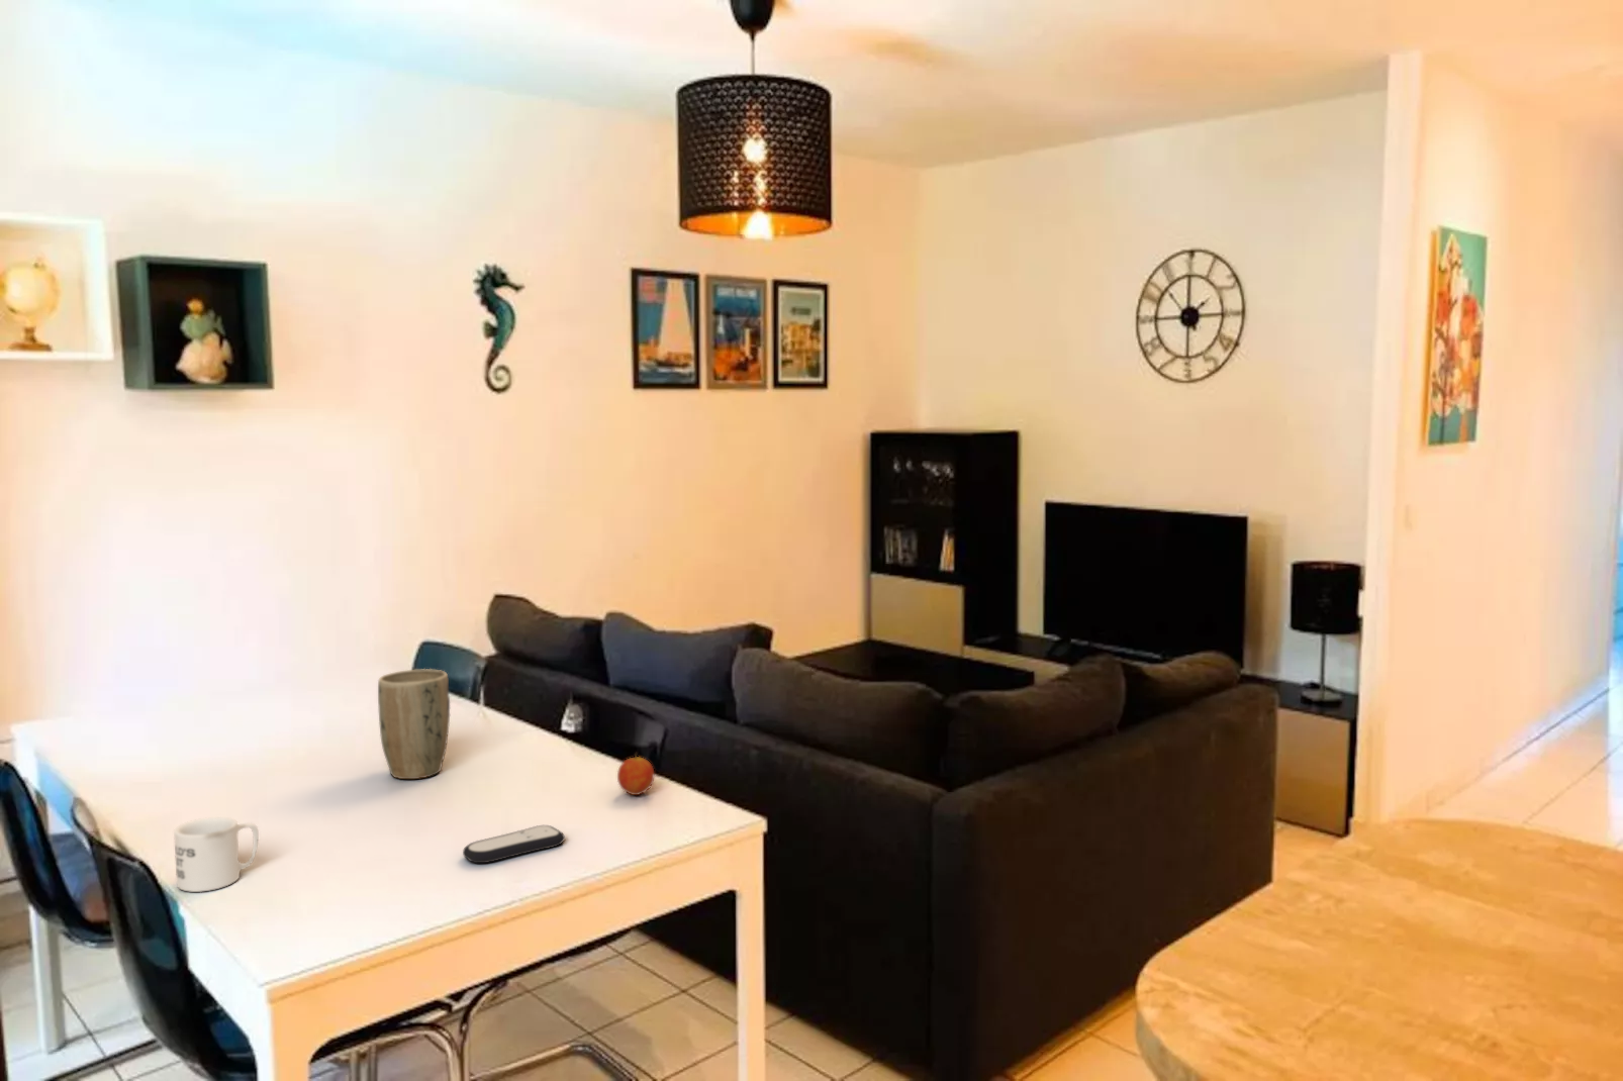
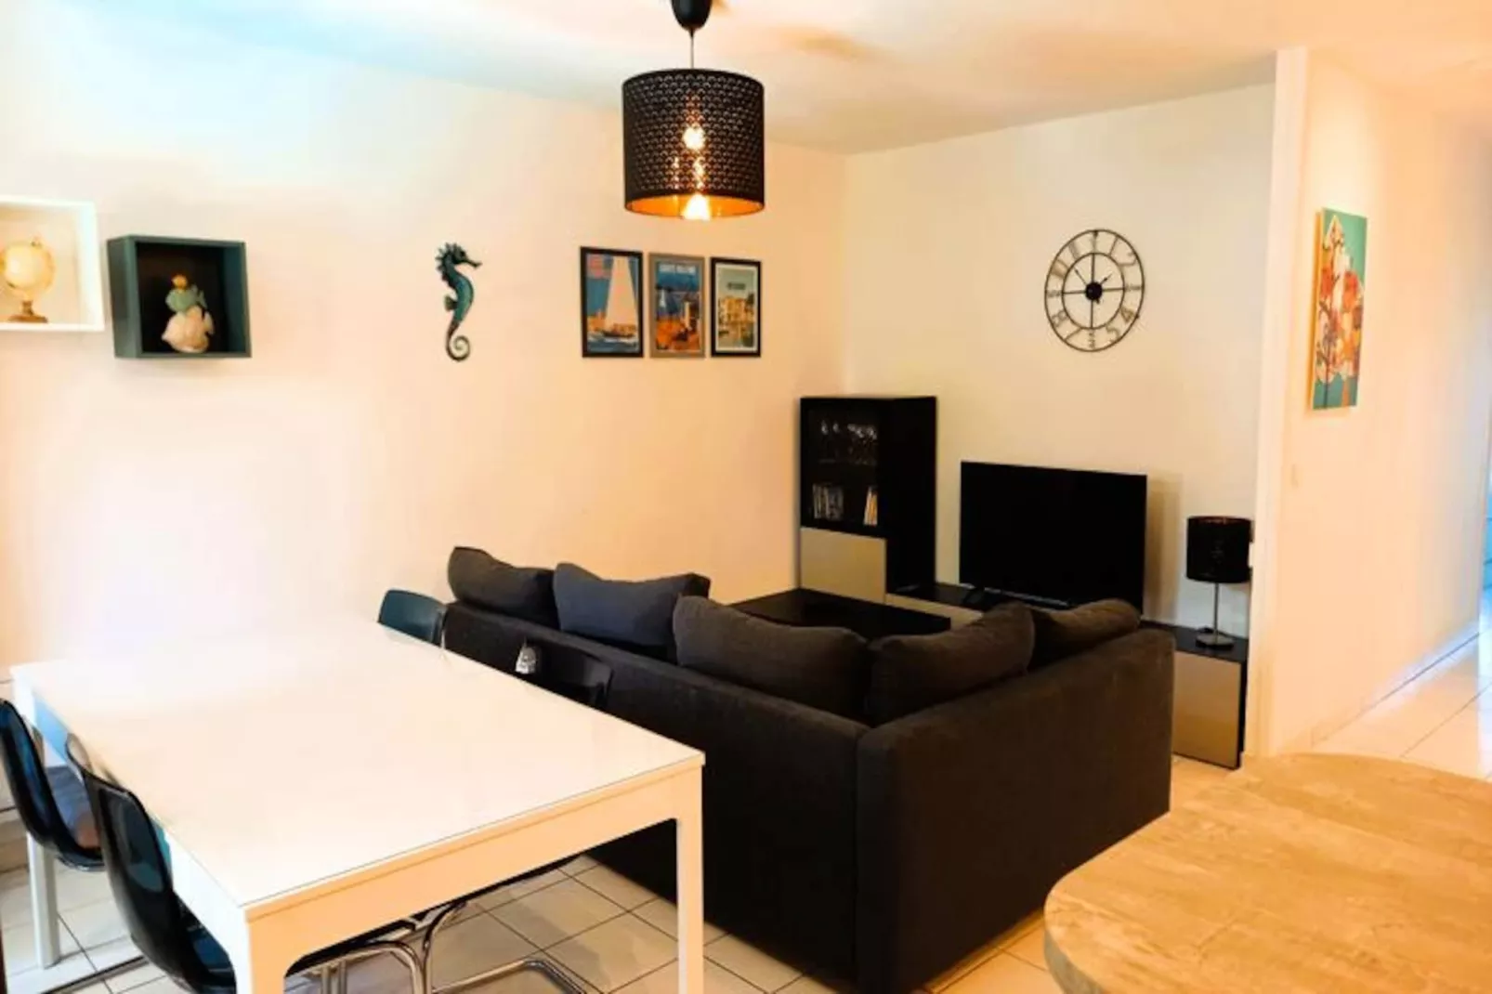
- plant pot [376,668,451,779]
- fruit [617,752,655,796]
- mug [173,817,259,893]
- remote control [462,824,566,864]
